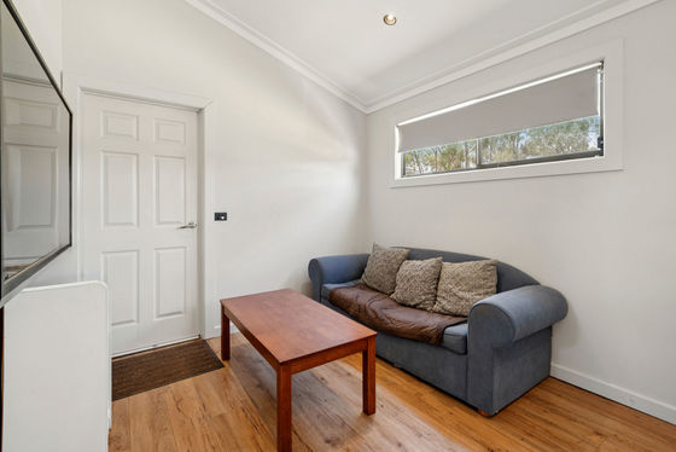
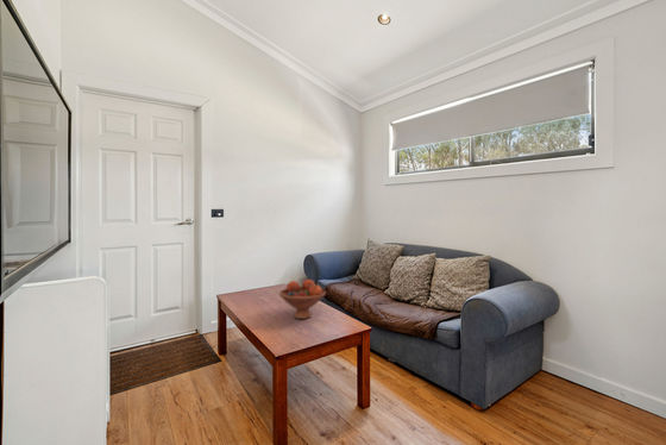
+ fruit bowl [278,278,327,320]
